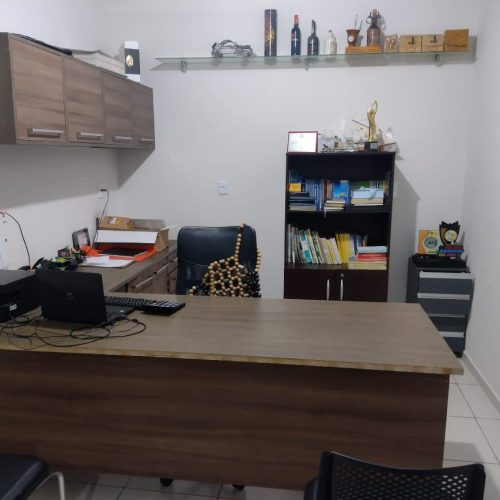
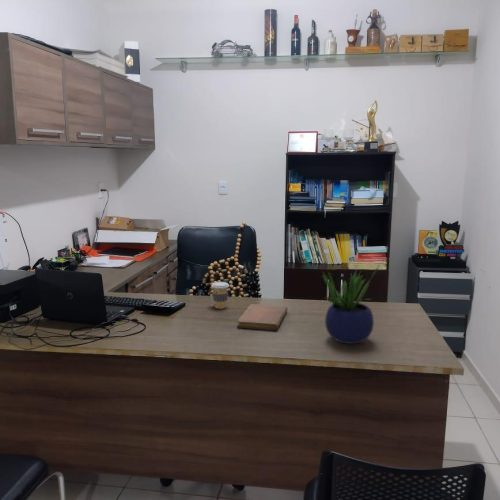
+ coffee cup [210,281,230,310]
+ potted plant [321,262,381,345]
+ notebook [236,303,289,331]
